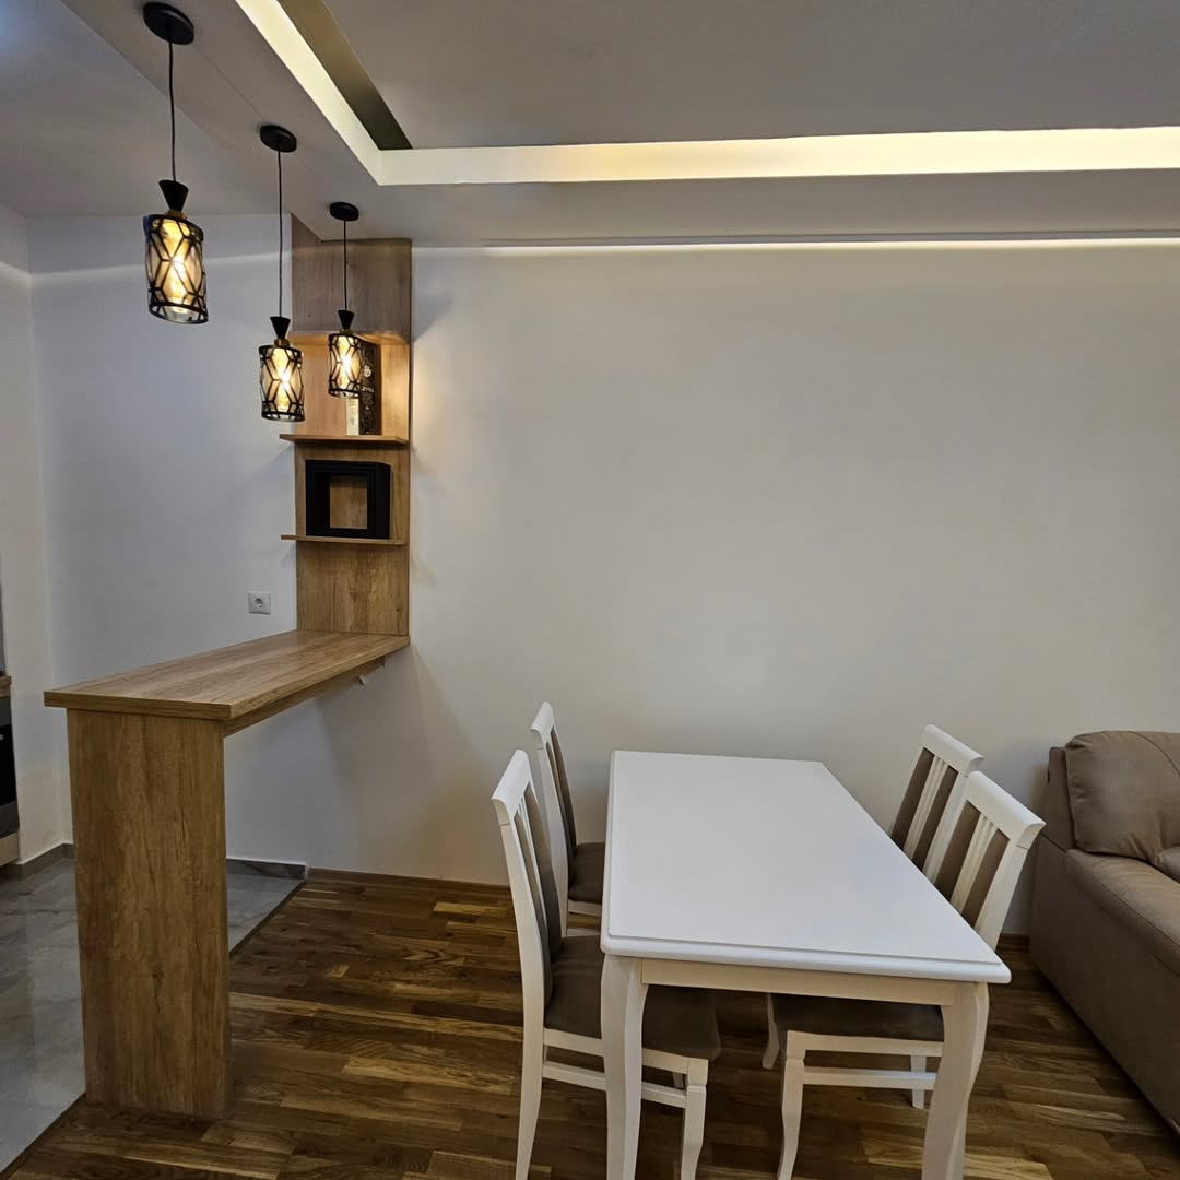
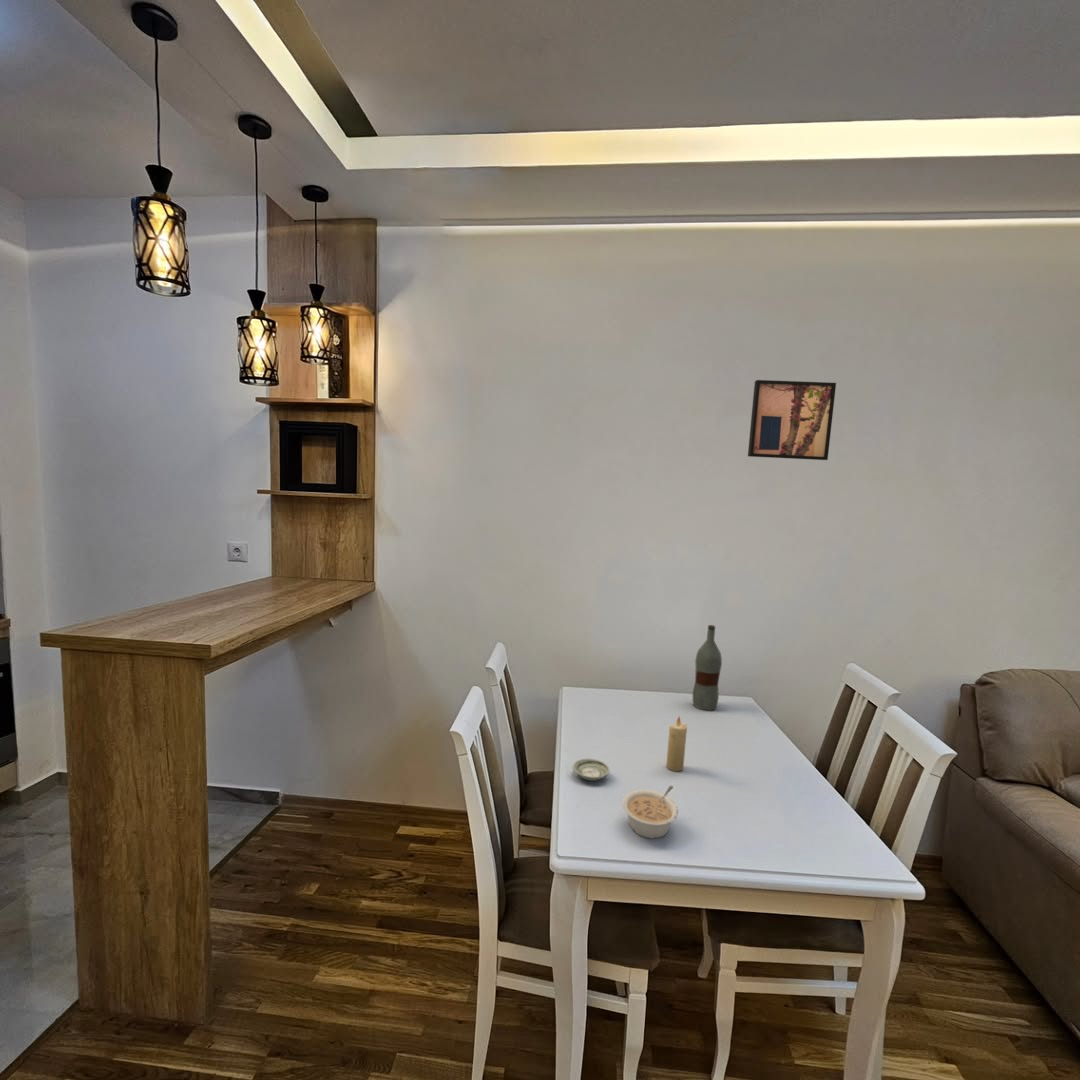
+ saucer [572,758,610,782]
+ candle [665,715,688,772]
+ bottle [692,624,723,712]
+ wall art [747,379,837,461]
+ legume [621,785,679,839]
